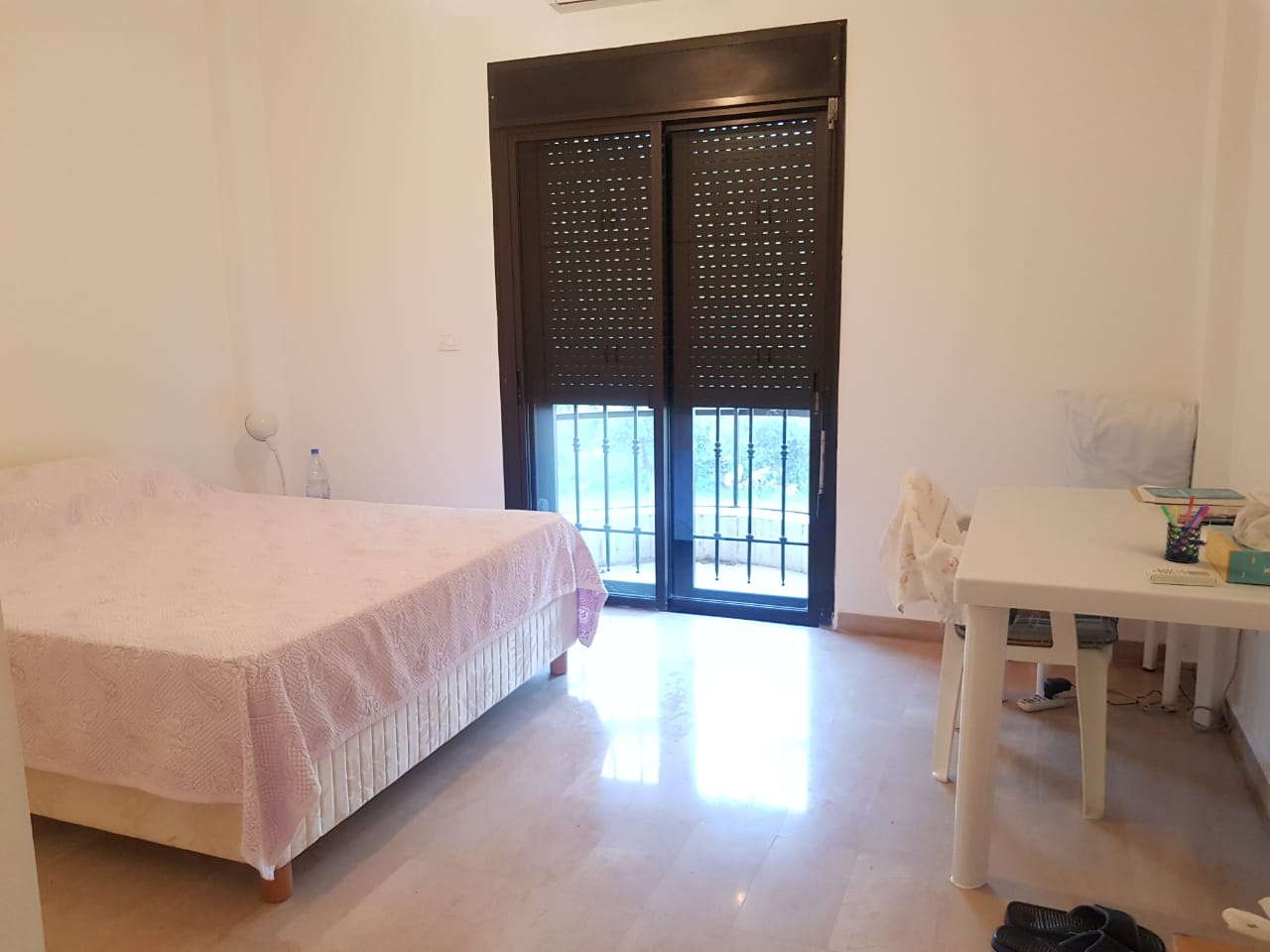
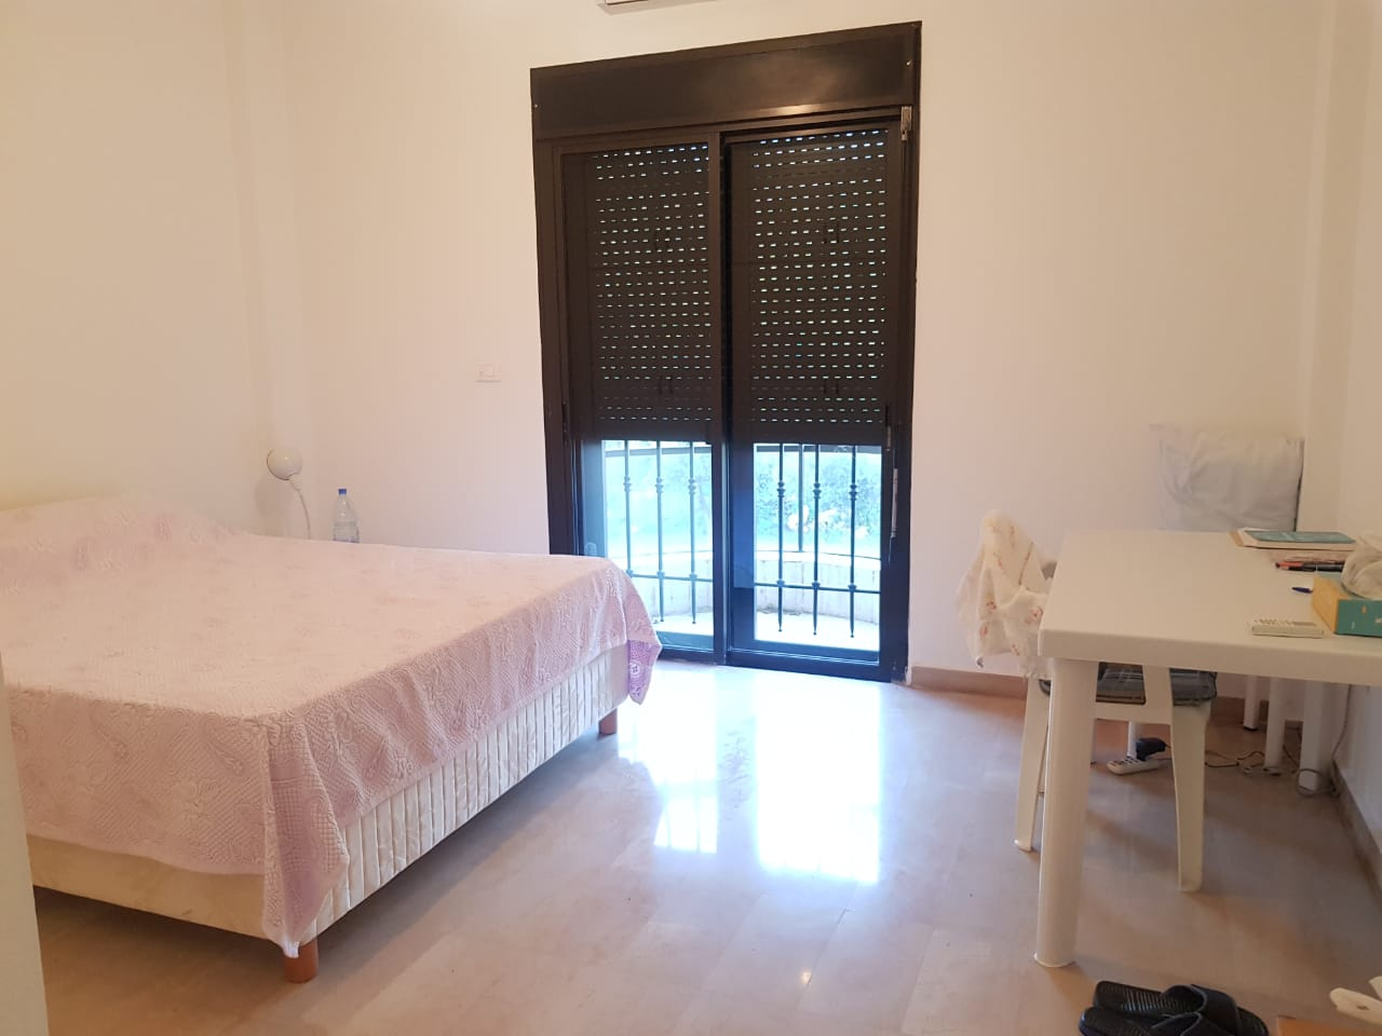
- pen holder [1160,496,1211,564]
